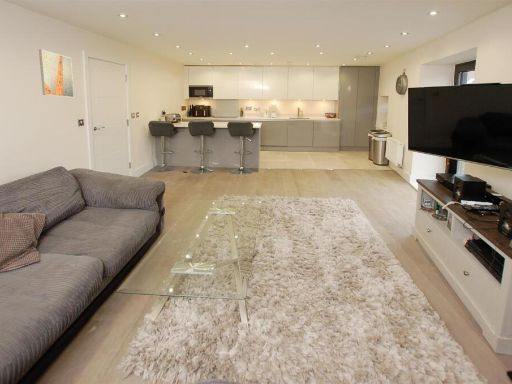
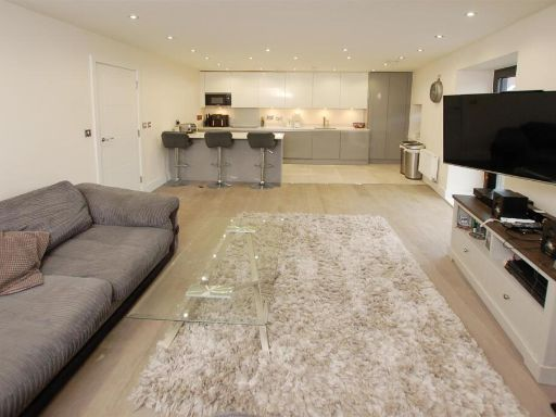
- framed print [38,49,75,99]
